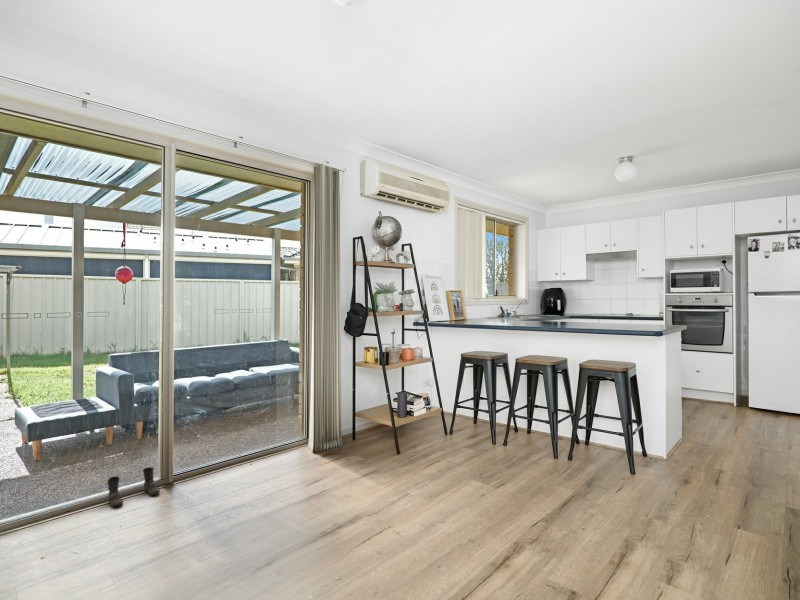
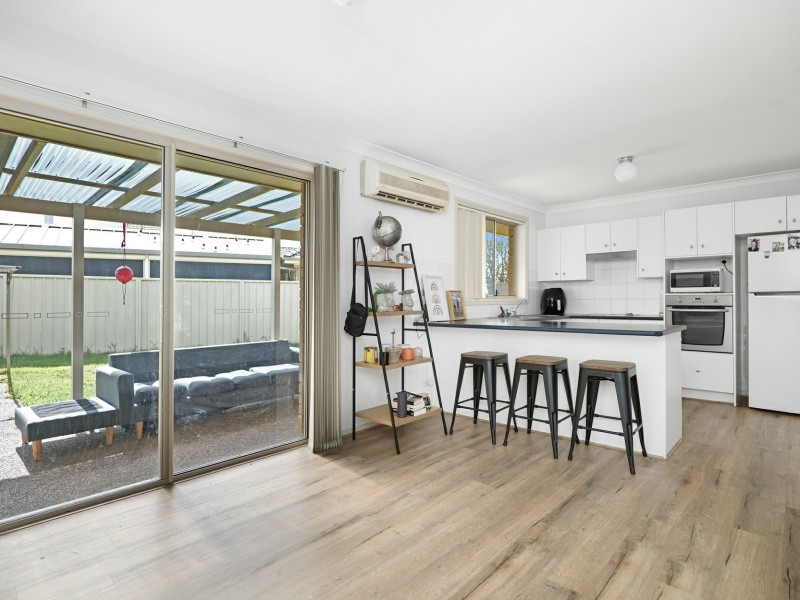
- boots [106,466,161,508]
